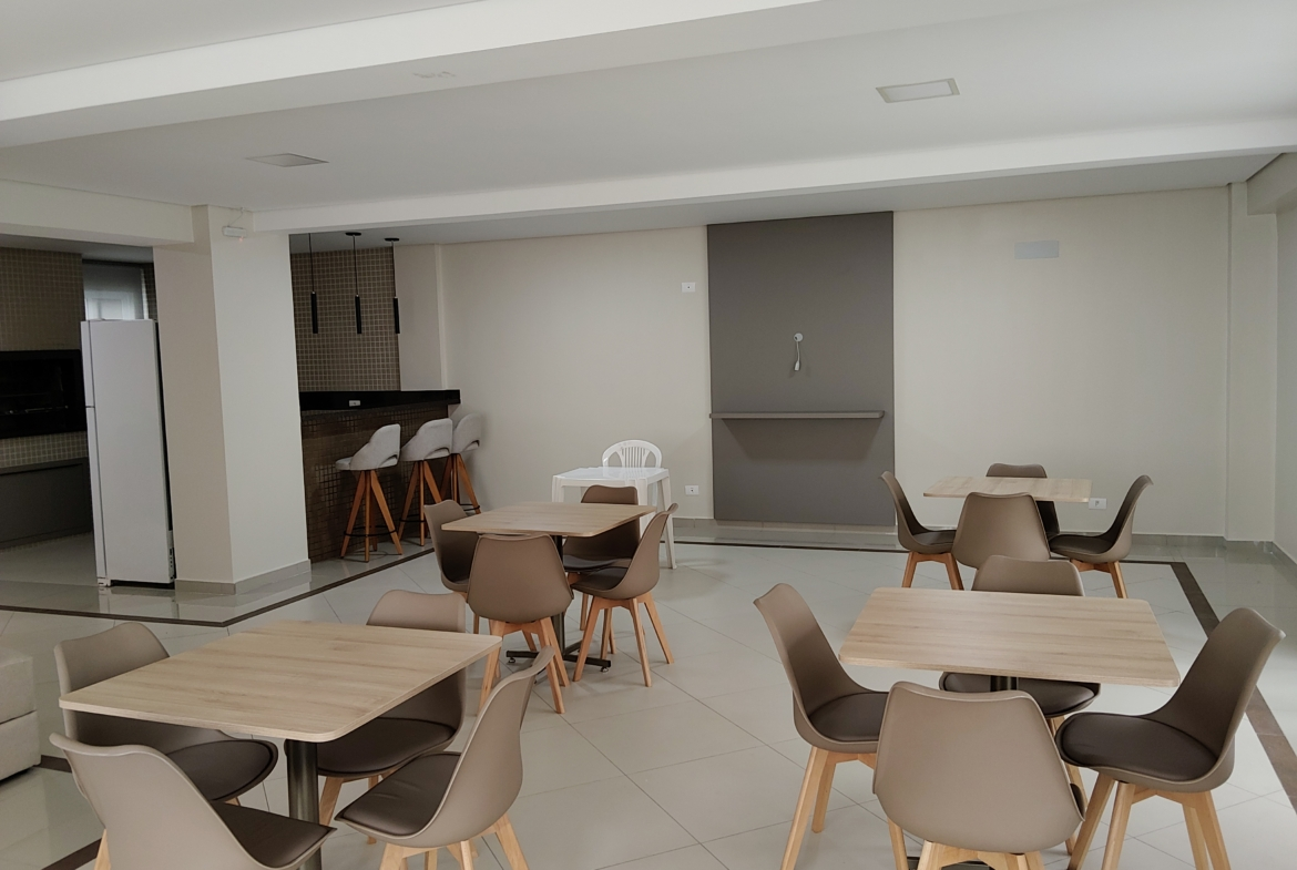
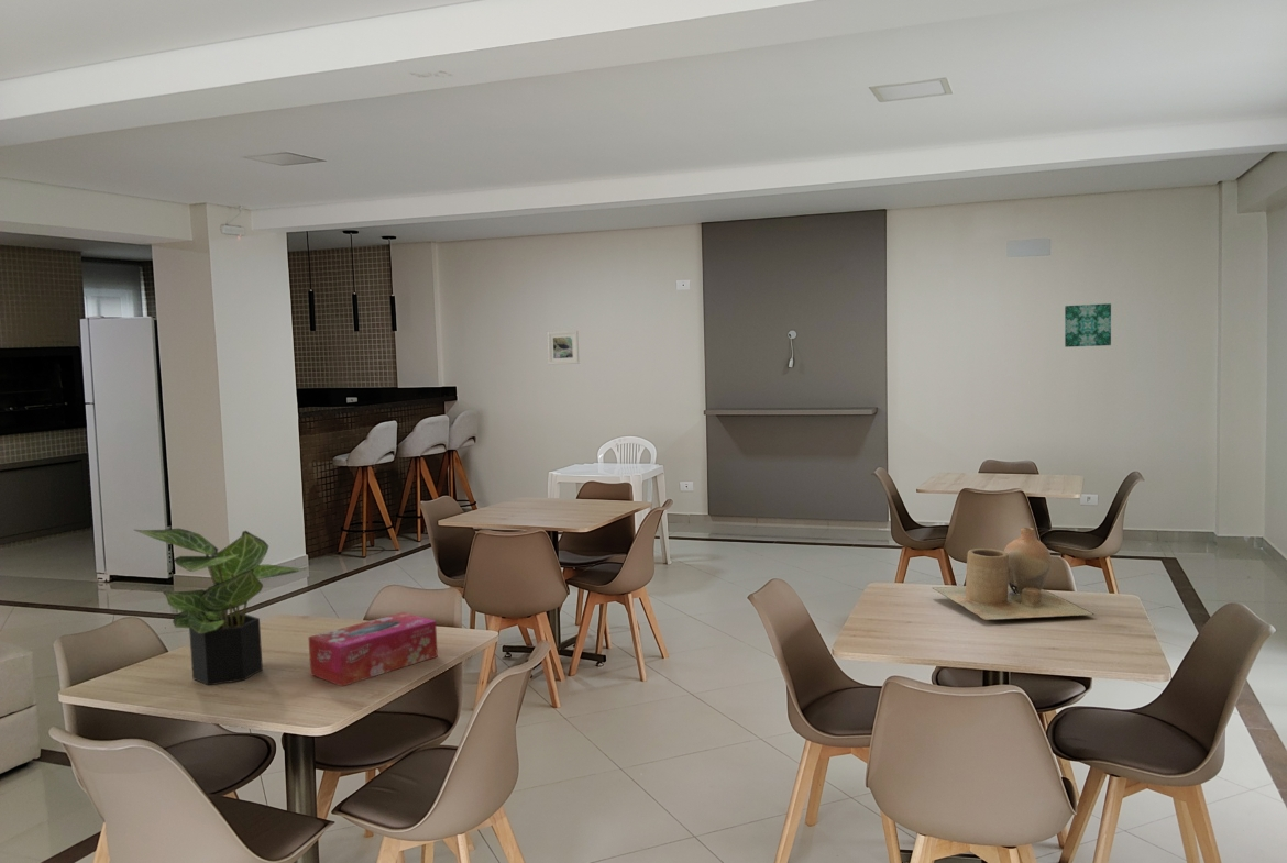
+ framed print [546,330,580,366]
+ vase [932,527,1096,621]
+ potted plant [133,528,307,686]
+ wall art [1064,302,1112,348]
+ tissue box [308,611,439,687]
